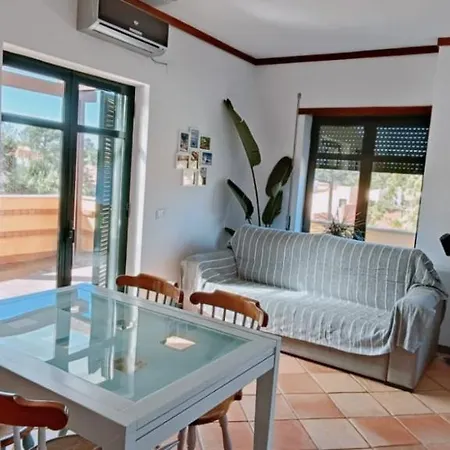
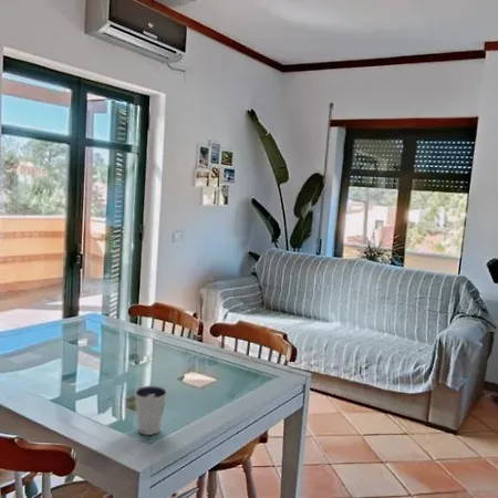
+ dixie cup [134,385,168,436]
